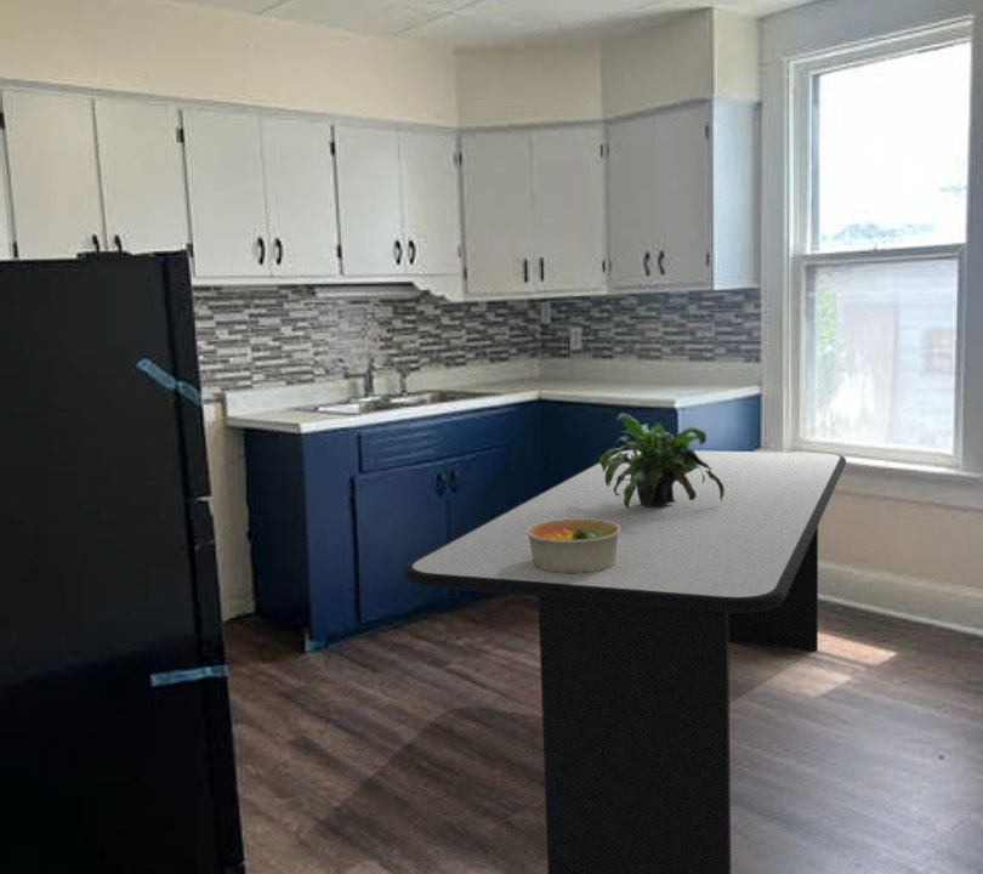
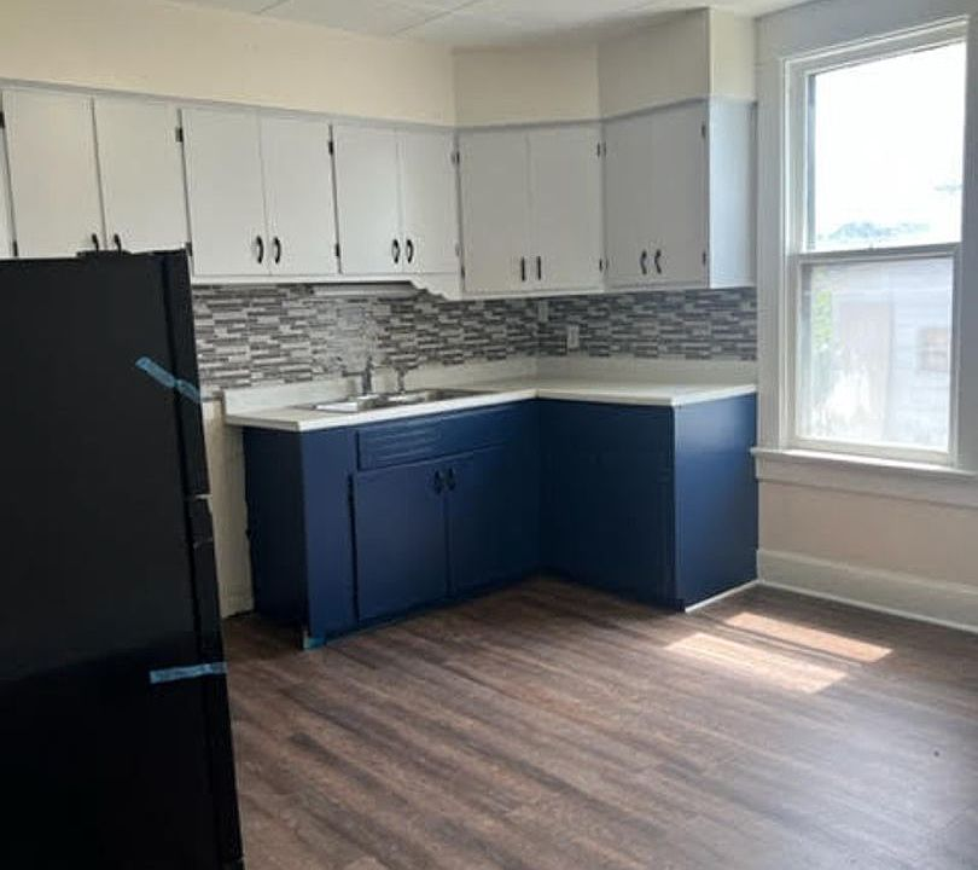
- dining table [403,449,847,874]
- bowl [527,520,620,574]
- potted plant [598,412,725,510]
